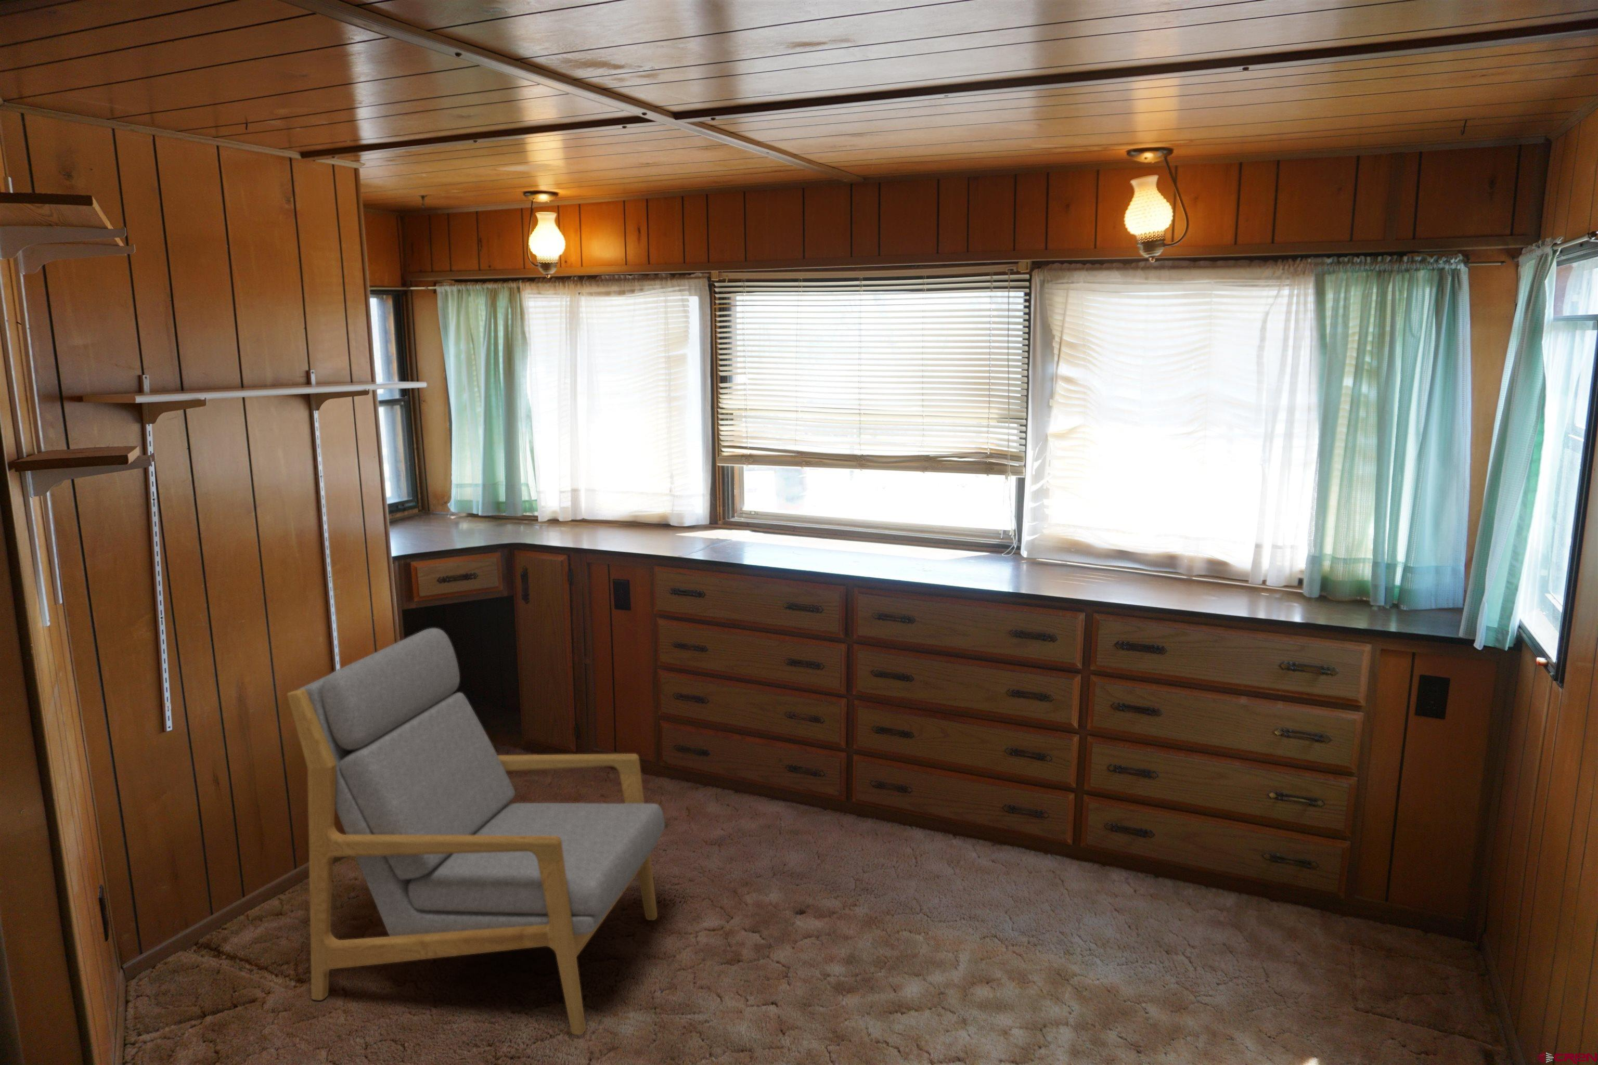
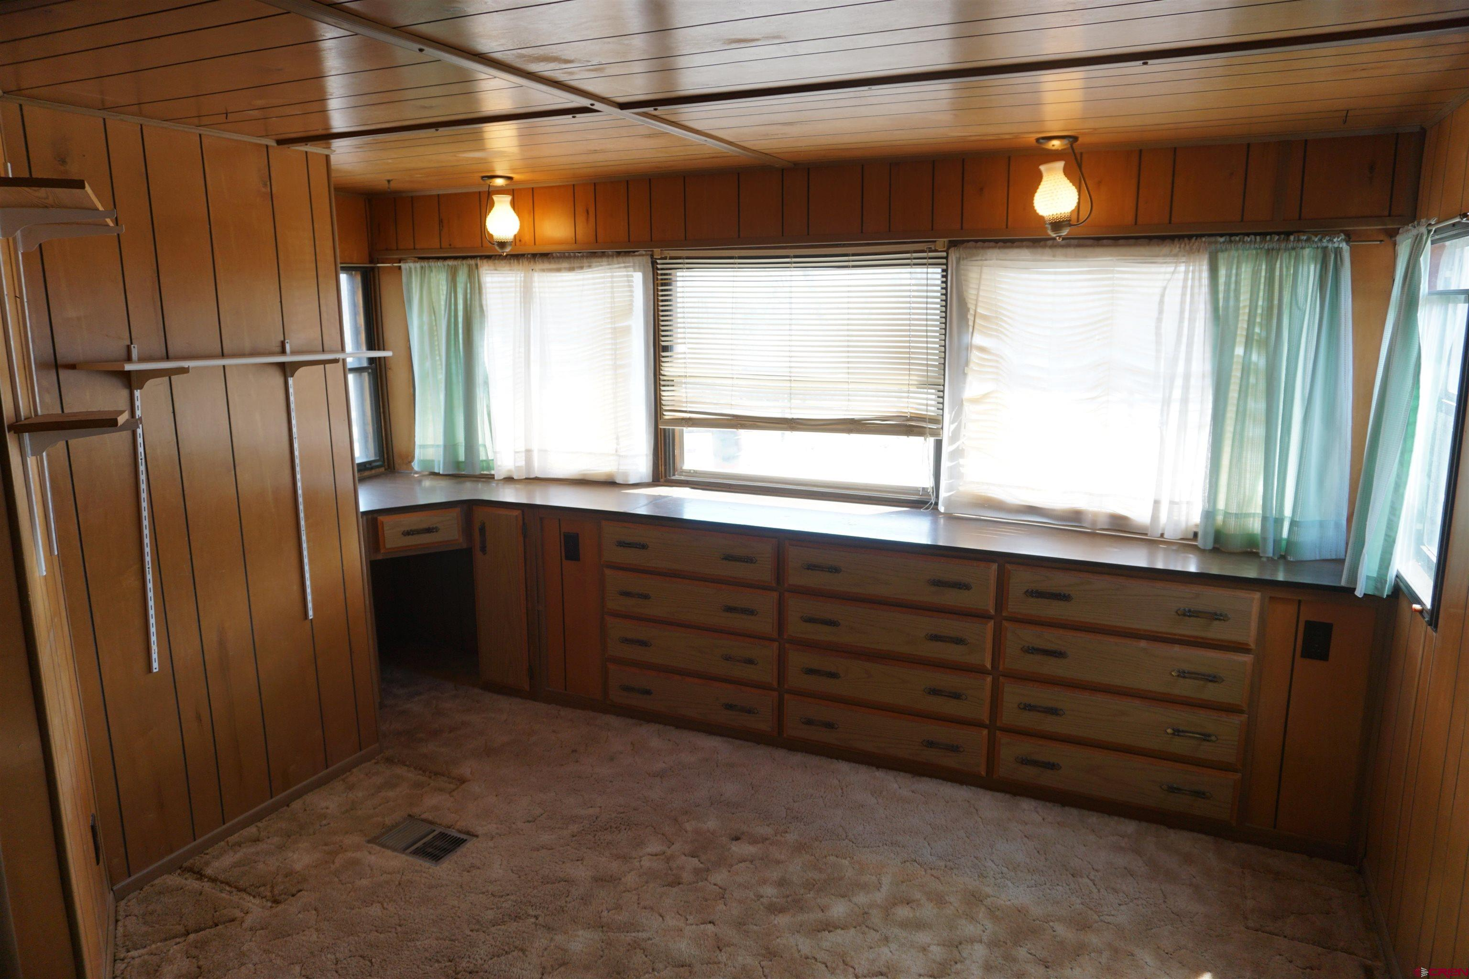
- armchair [287,628,666,1035]
